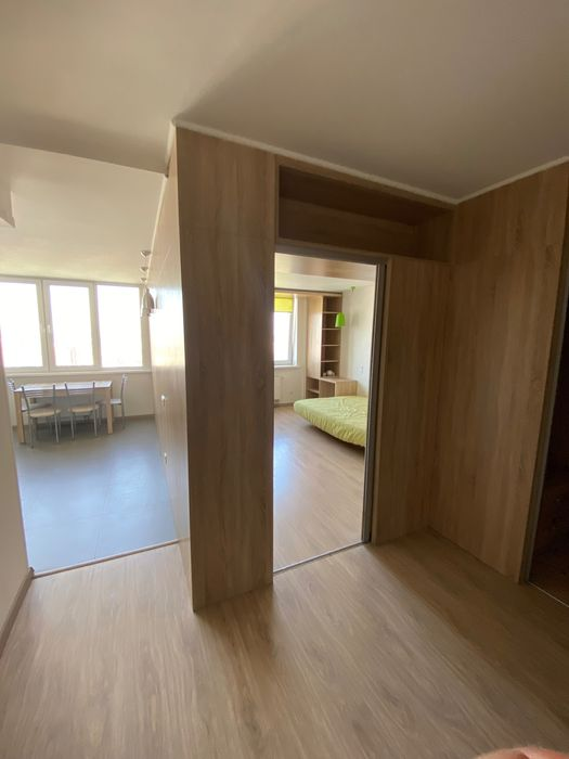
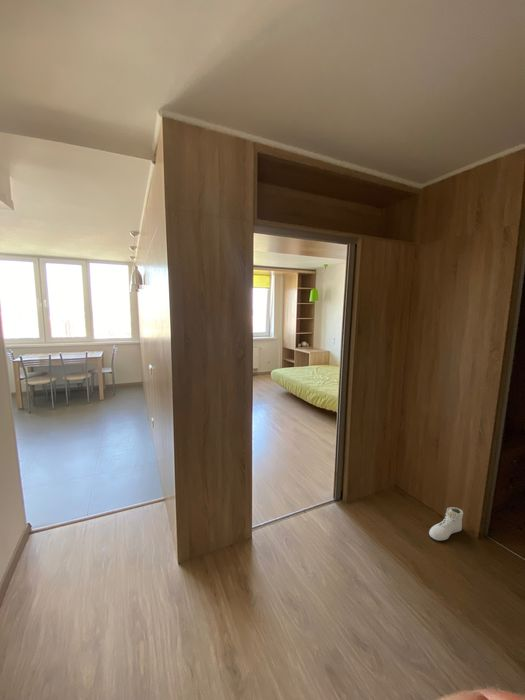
+ sneaker [428,506,464,541]
